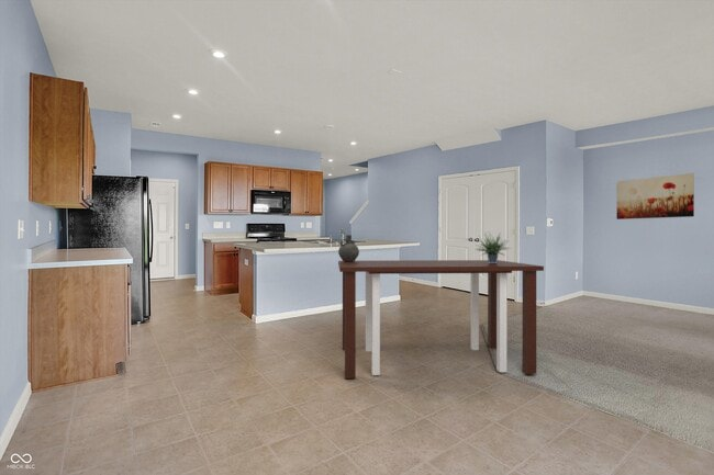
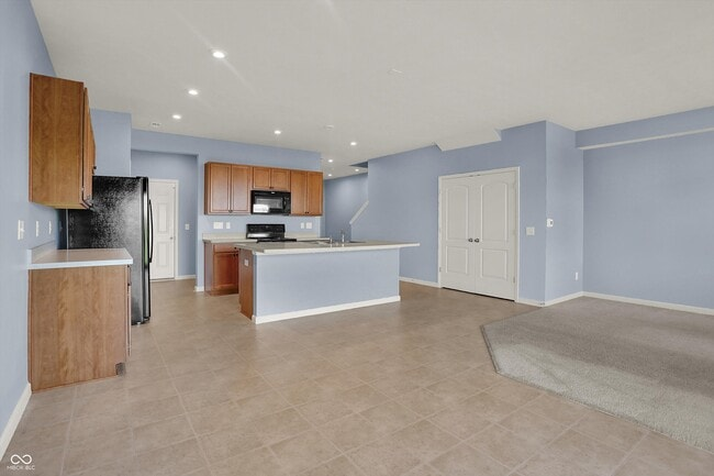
- potted plant [473,231,511,263]
- dining table [337,259,545,380]
- ceramic jug [337,234,360,261]
- wall art [615,172,695,220]
